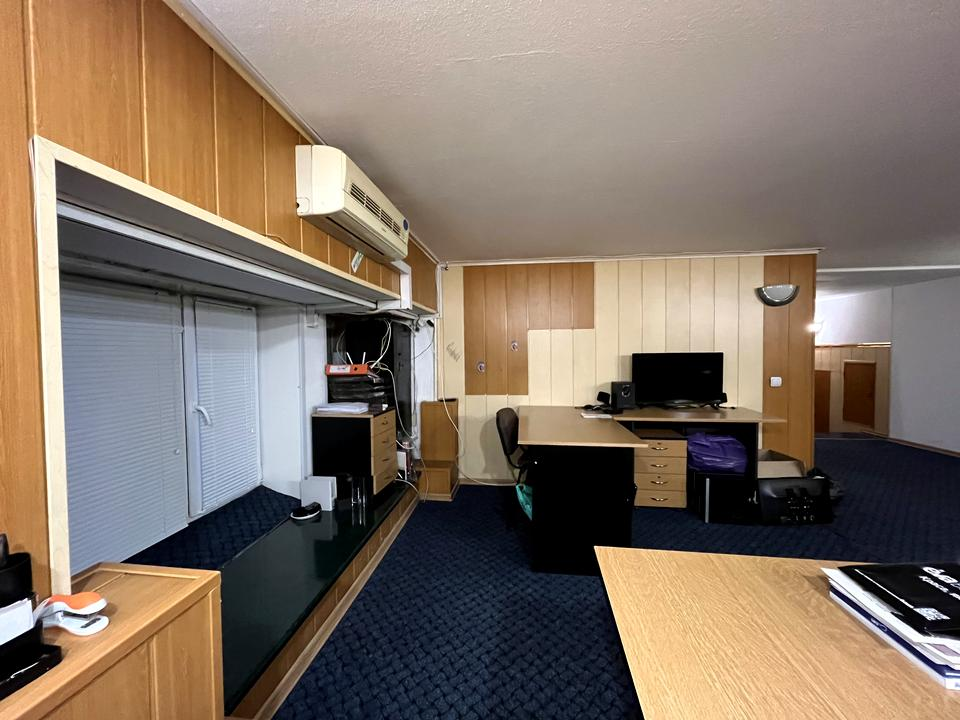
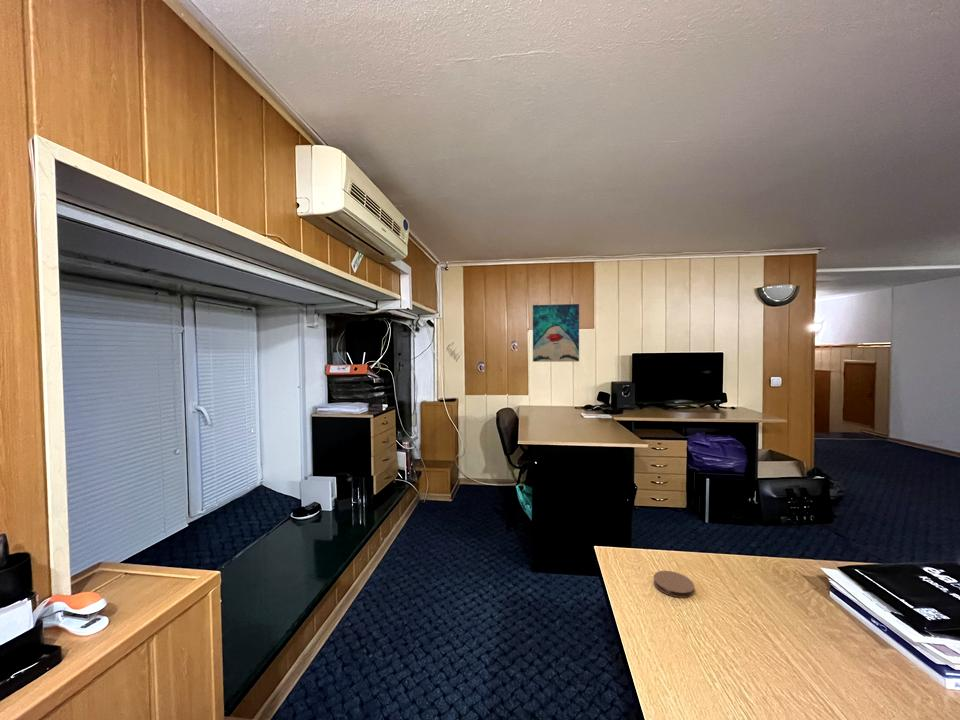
+ coaster [653,570,695,599]
+ wall art [532,303,580,363]
